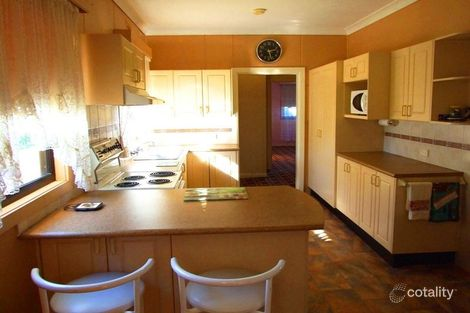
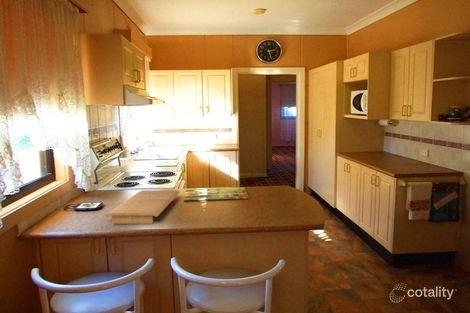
+ cutting board [104,189,181,225]
